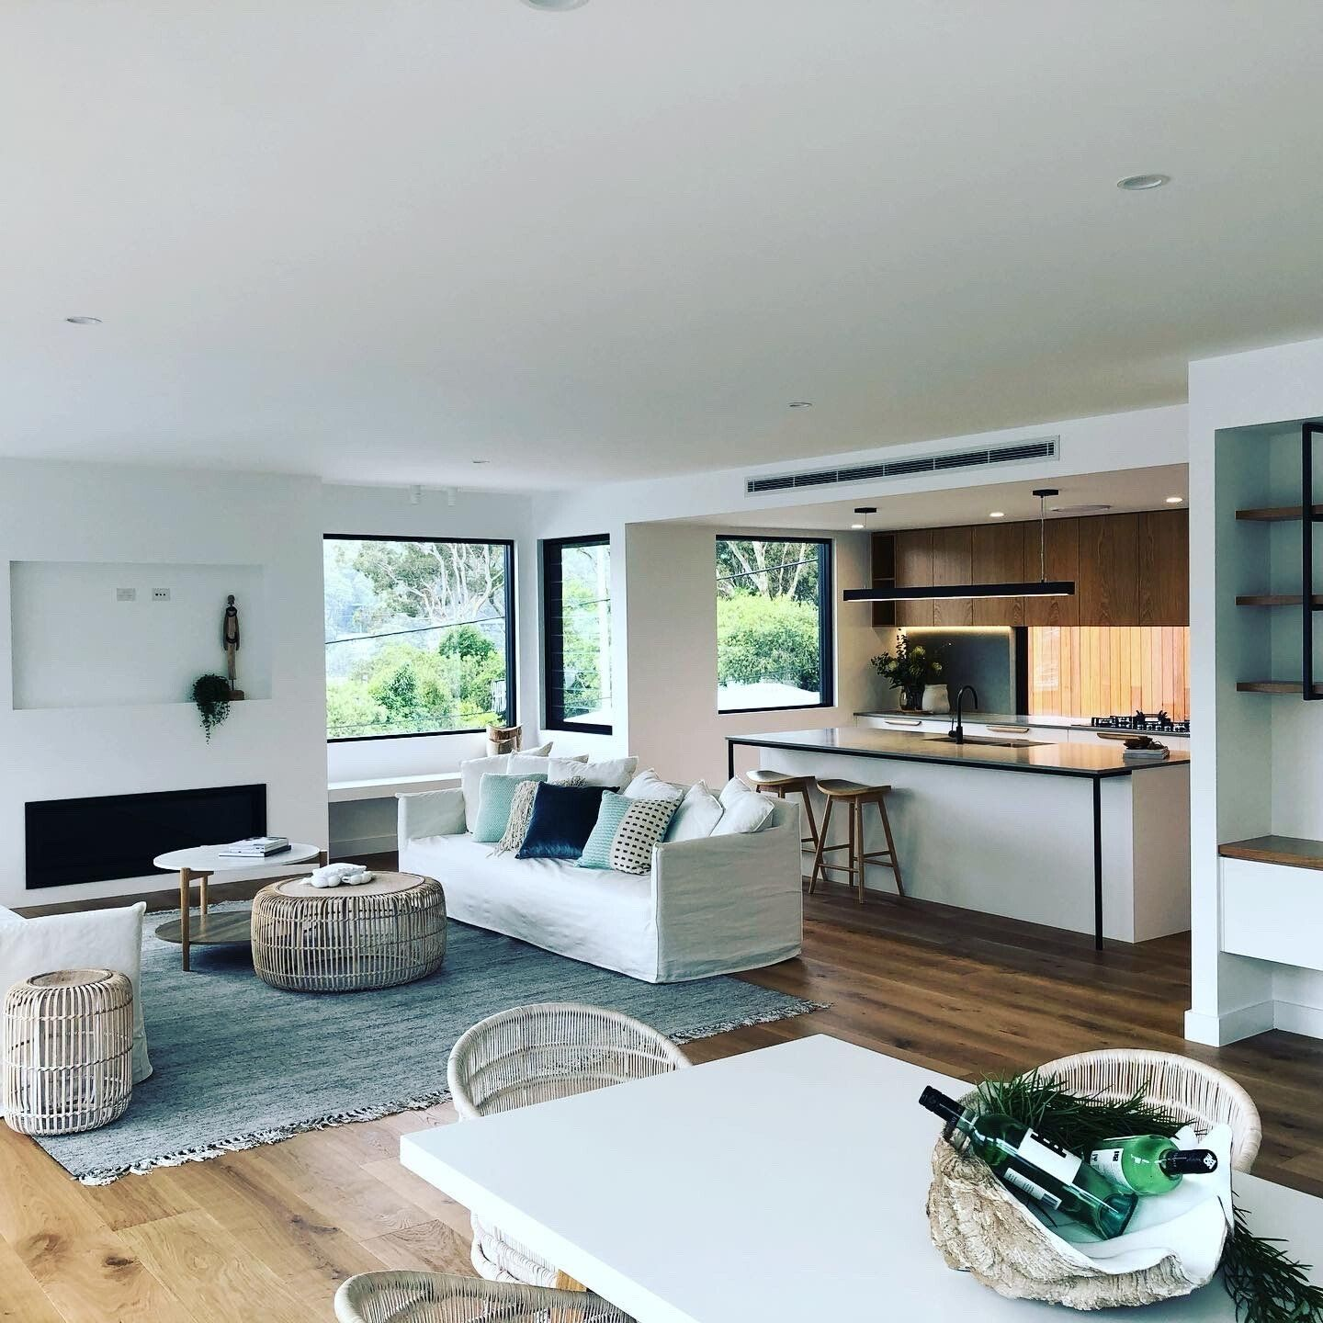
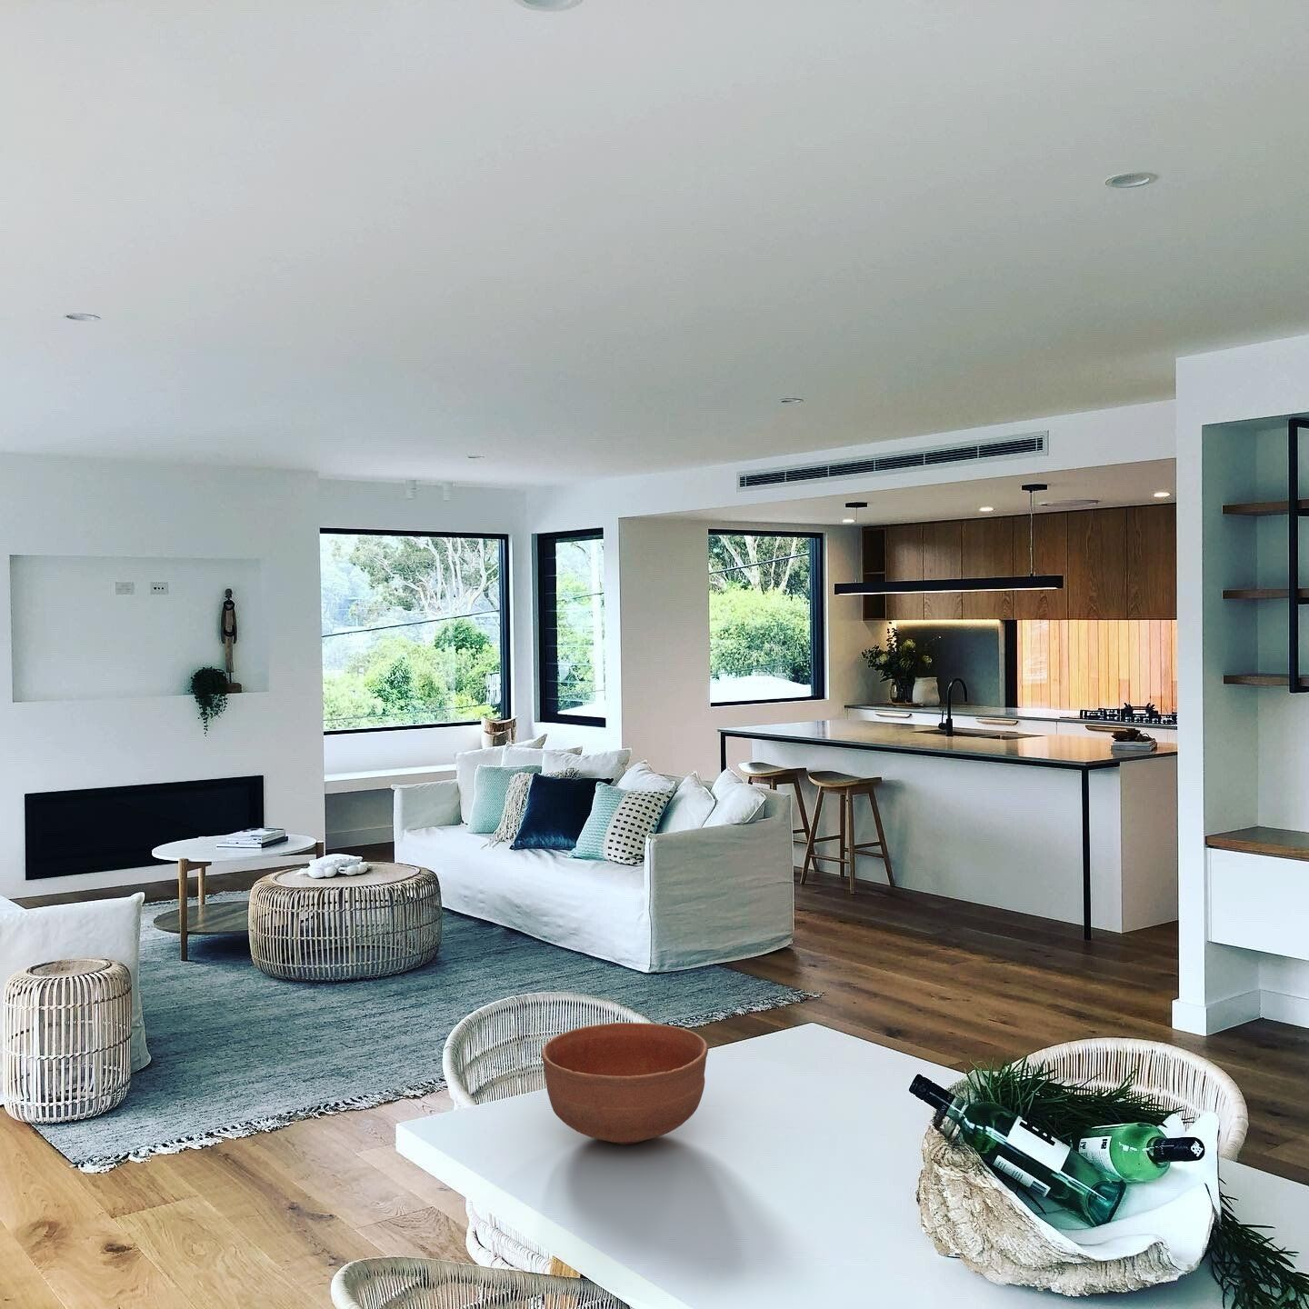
+ bowl [541,1021,708,1146]
